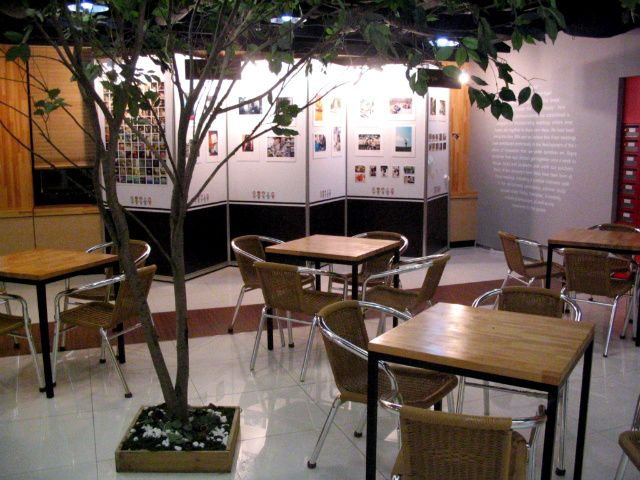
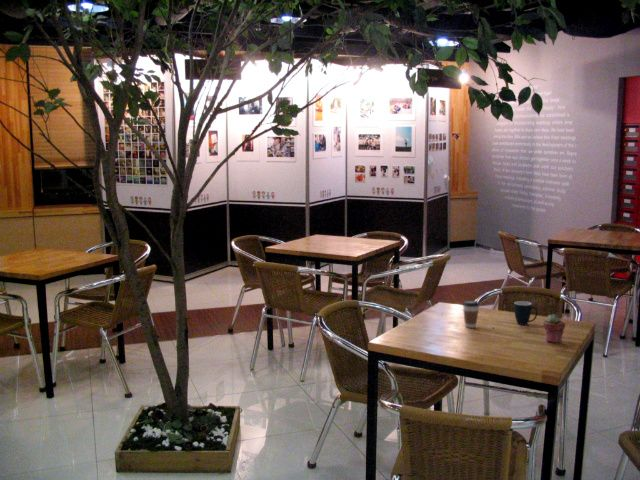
+ potted succulent [542,313,566,344]
+ mug [513,300,538,326]
+ coffee cup [462,300,480,329]
